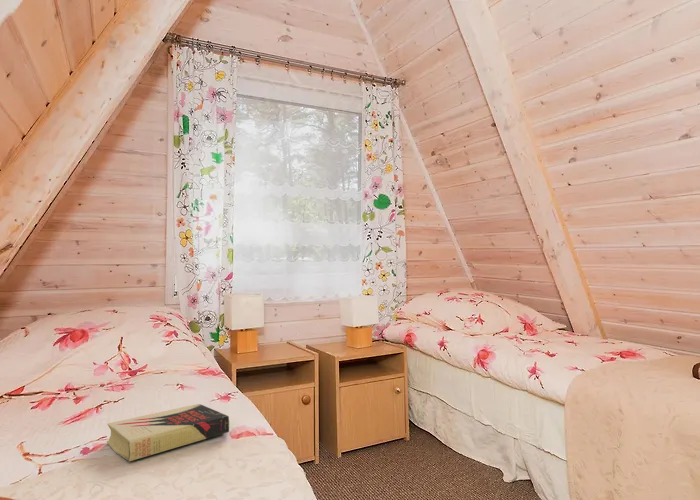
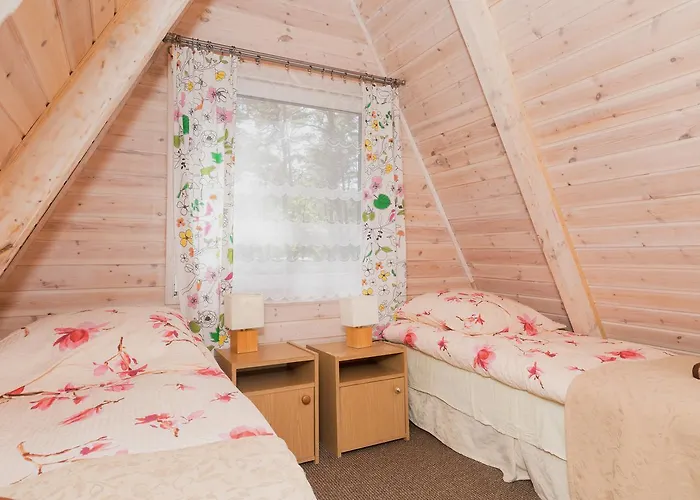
- book [106,403,230,462]
